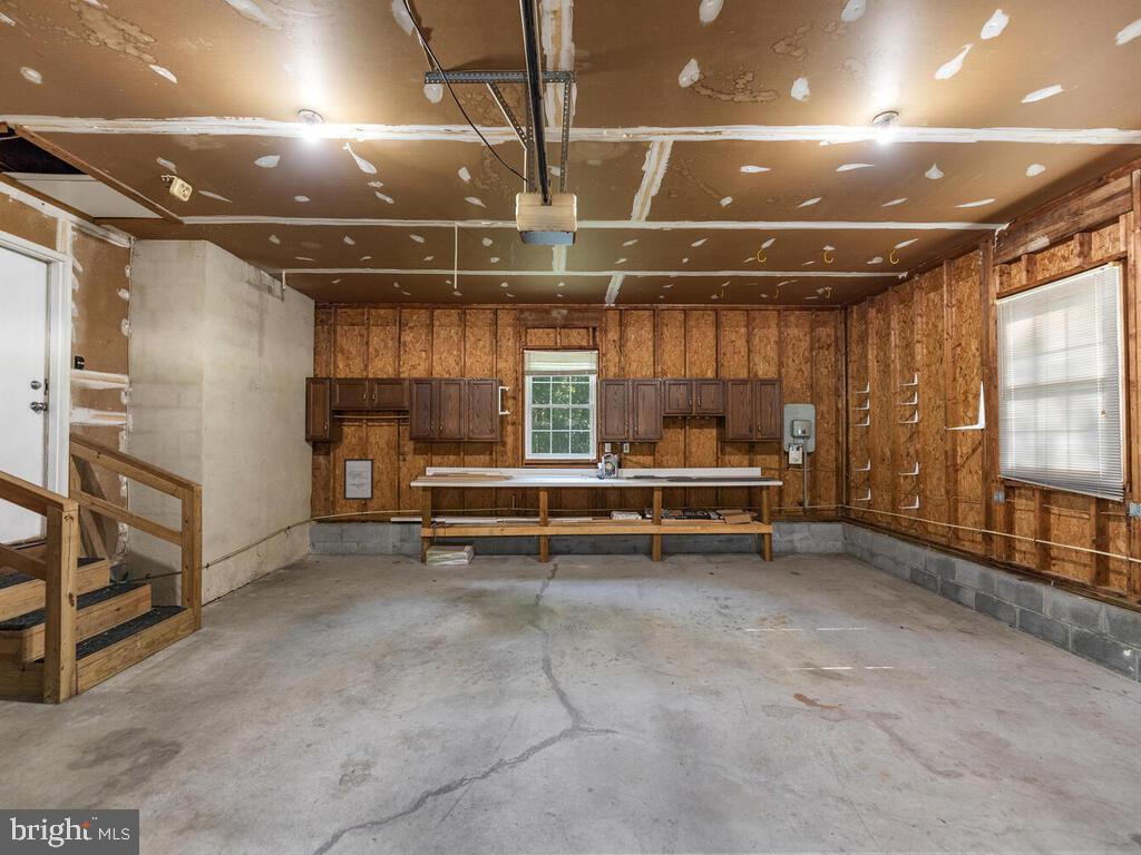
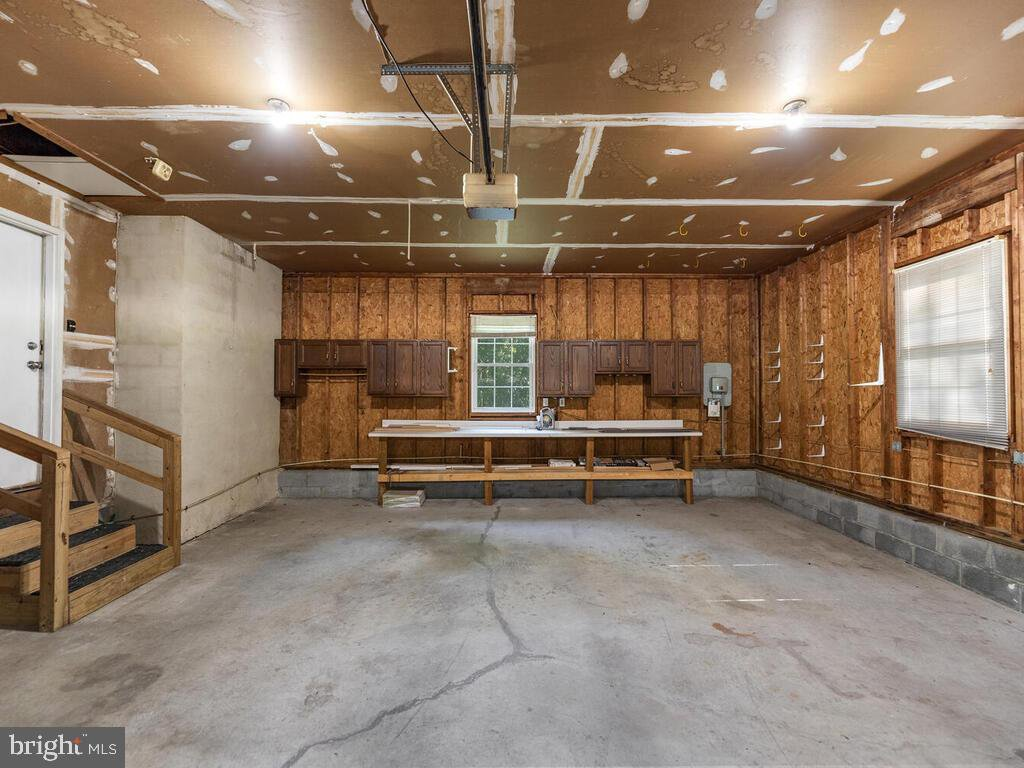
- wall art [343,458,374,501]
